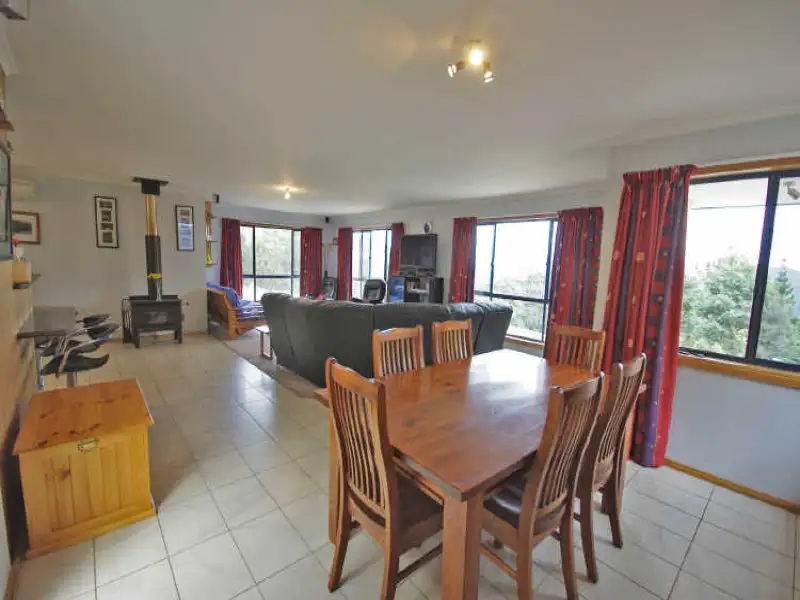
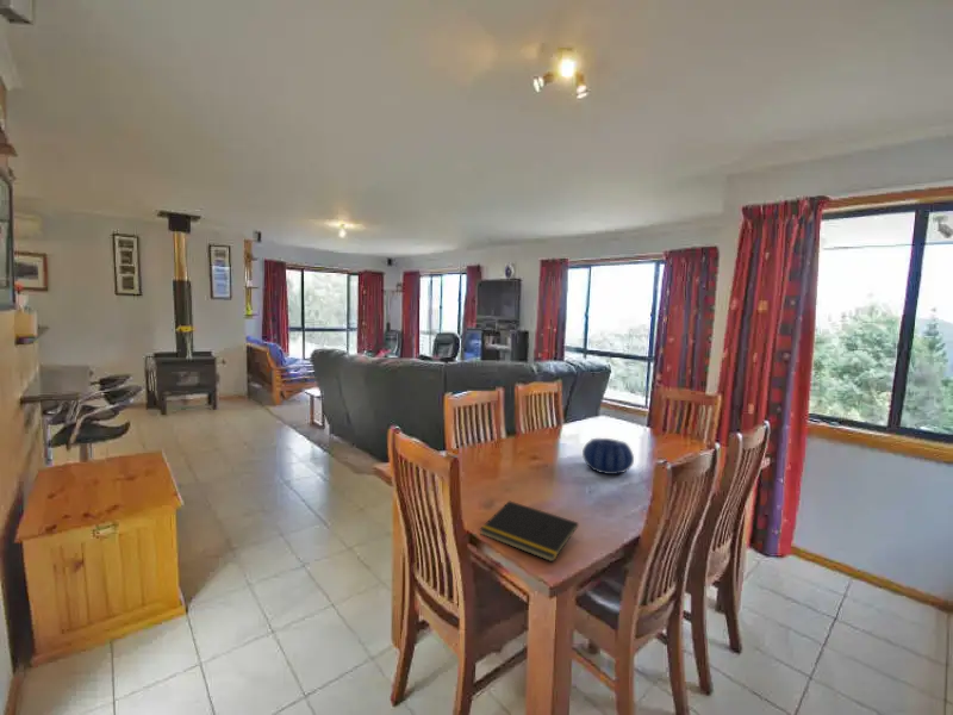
+ decorative bowl [581,437,635,475]
+ notepad [478,499,579,562]
